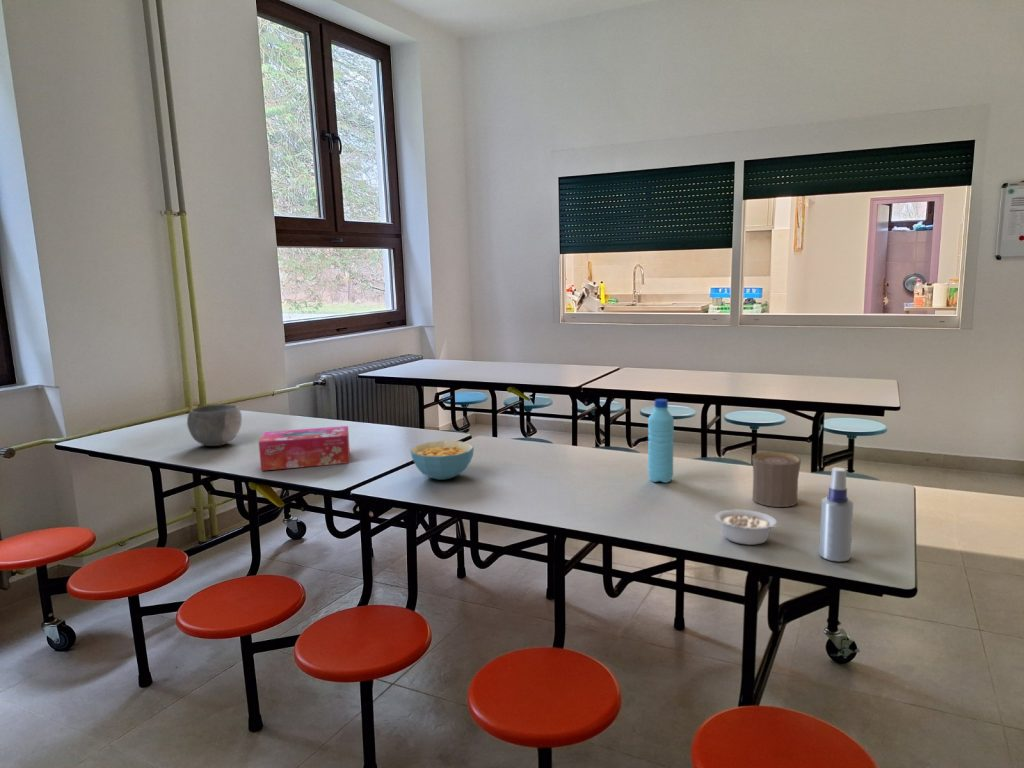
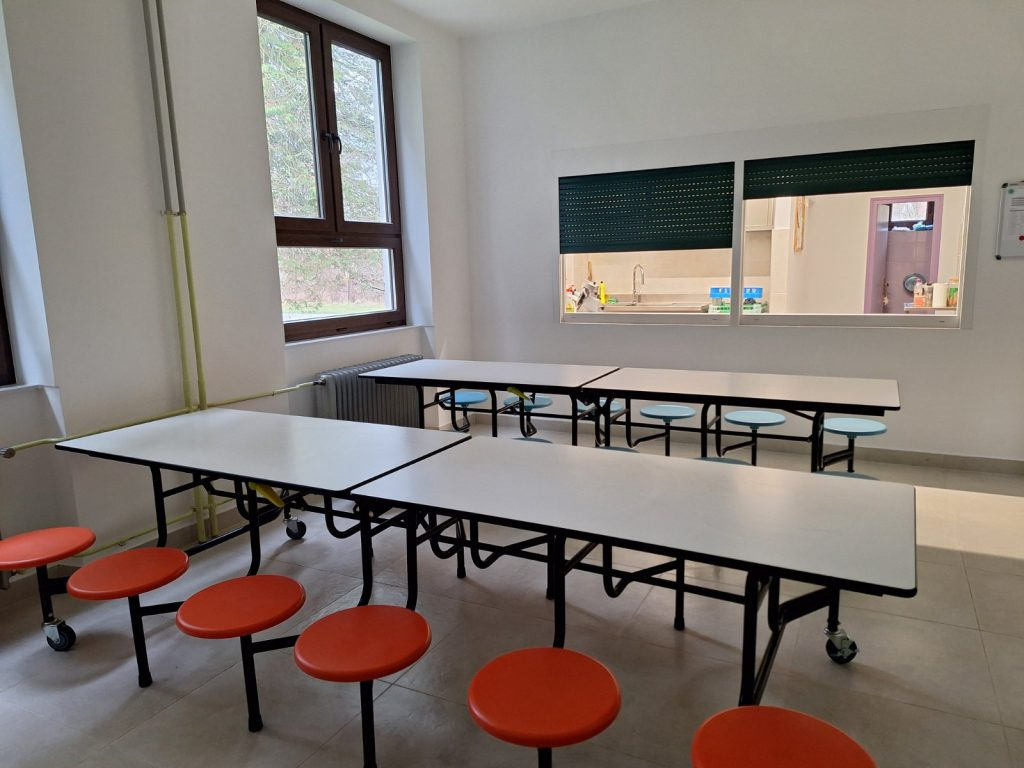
- tissue box [258,425,351,472]
- legume [714,509,781,546]
- bowl [186,403,243,447]
- spray bottle [818,467,854,563]
- cereal bowl [409,440,475,481]
- water bottle [647,398,675,484]
- cup [751,451,802,508]
